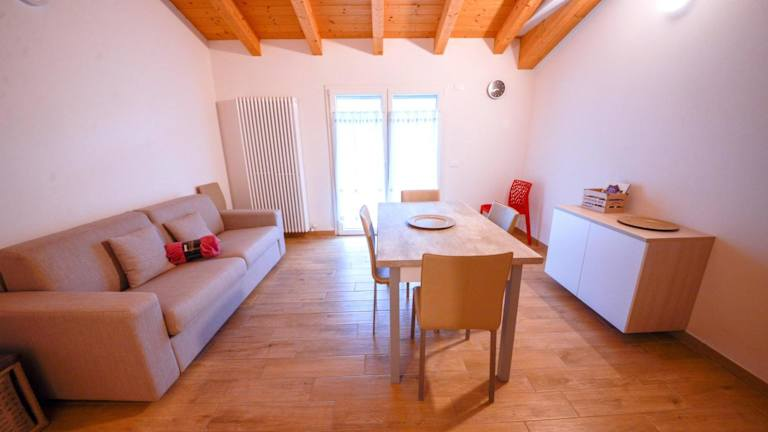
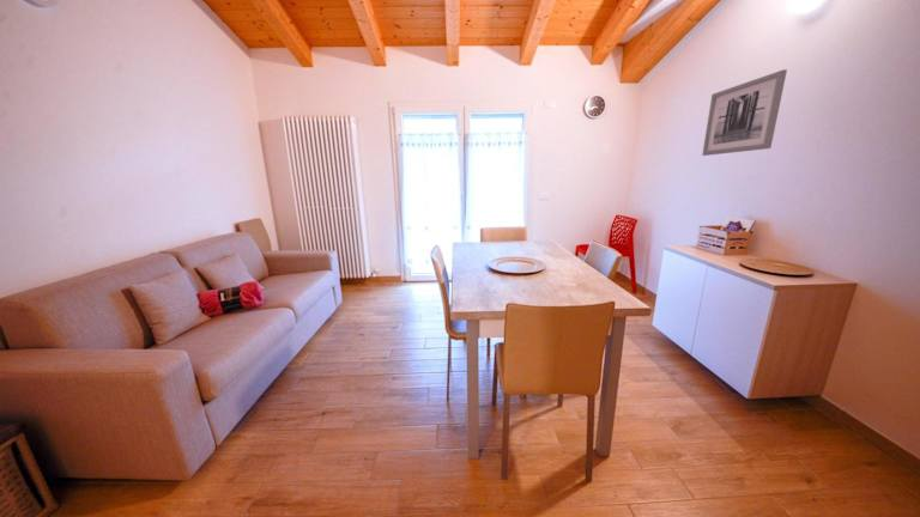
+ wall art [701,68,788,157]
